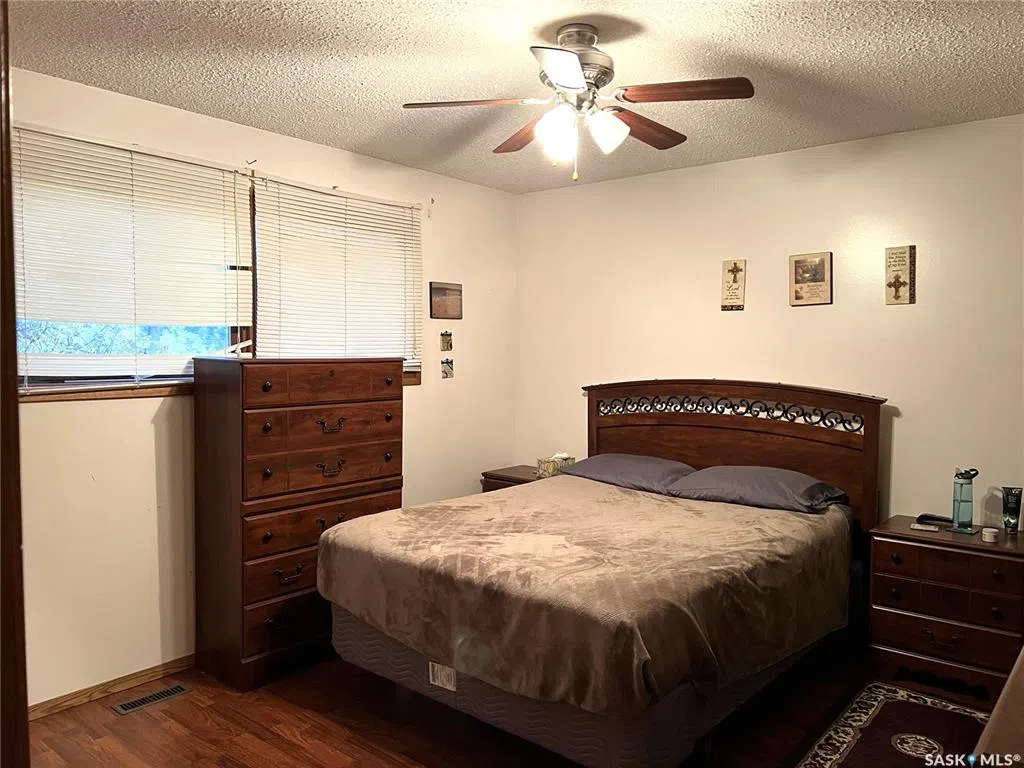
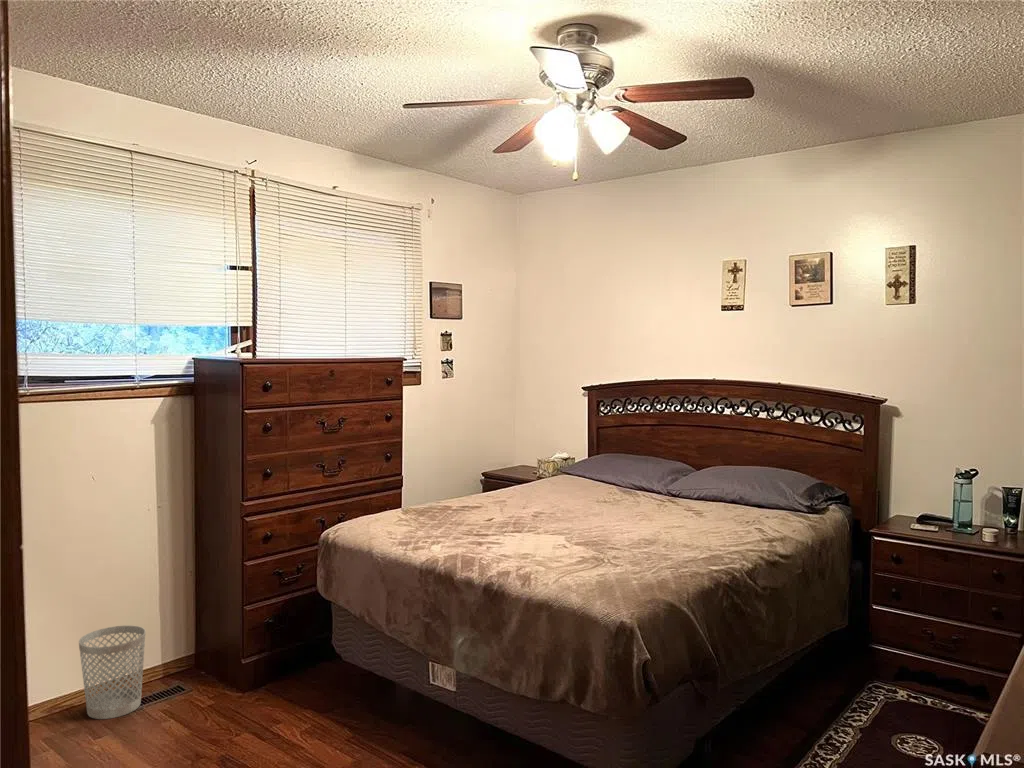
+ wastebasket [78,625,147,720]
